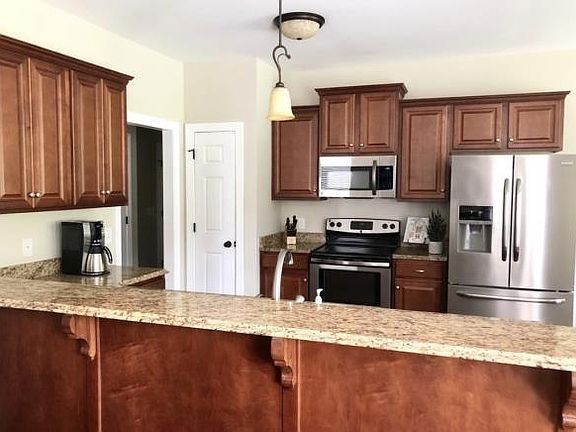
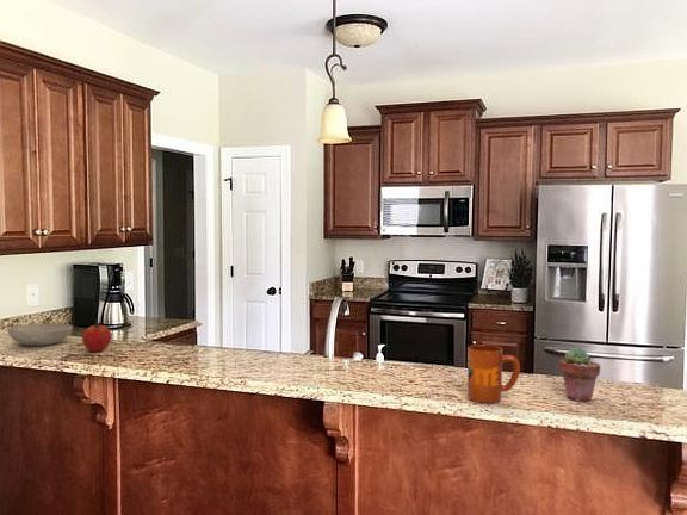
+ apple [81,319,112,353]
+ potted succulent [558,347,601,402]
+ bowl [7,322,74,347]
+ mug [466,343,521,404]
